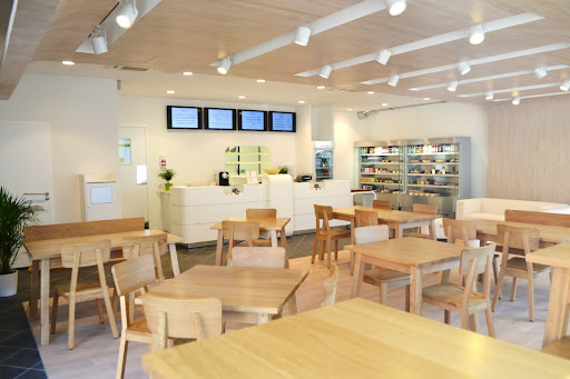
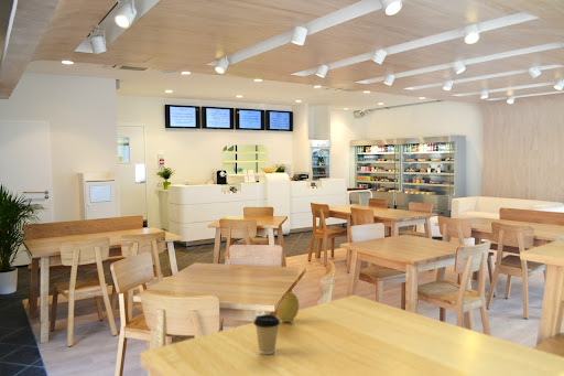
+ fruit [276,291,300,323]
+ coffee cup [252,313,281,355]
